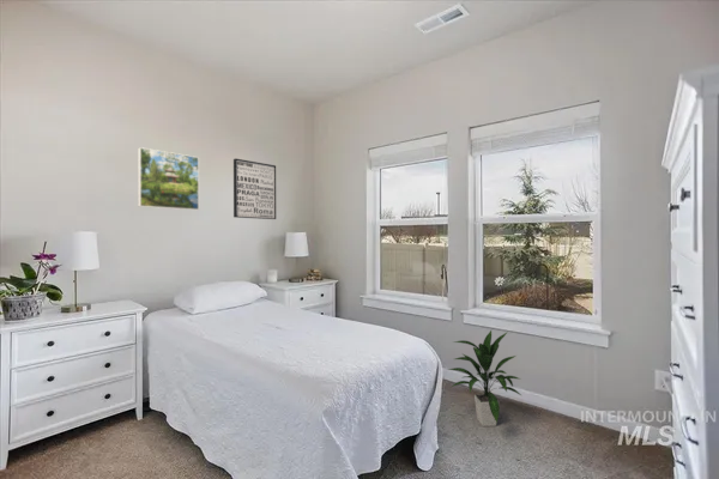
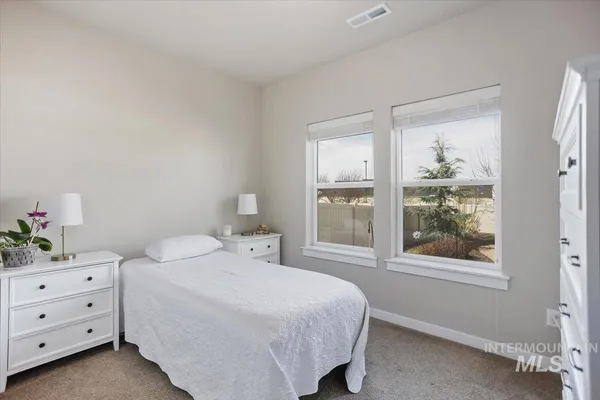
- wall art [232,157,277,220]
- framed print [138,146,200,211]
- indoor plant [448,329,522,428]
